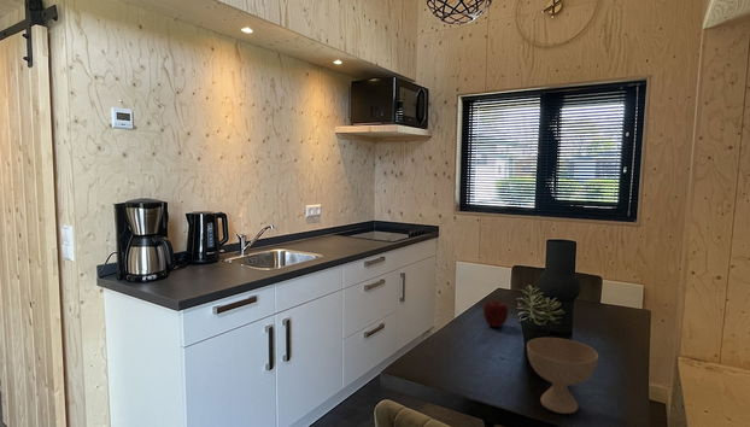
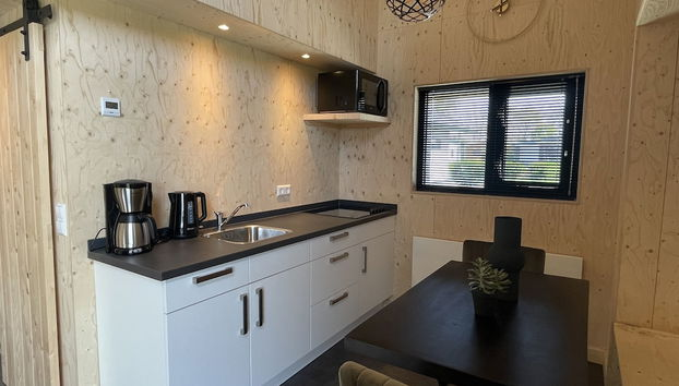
- apple [482,299,509,328]
- bowl [526,337,599,415]
